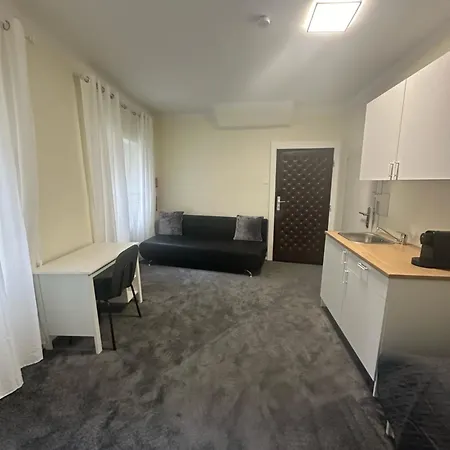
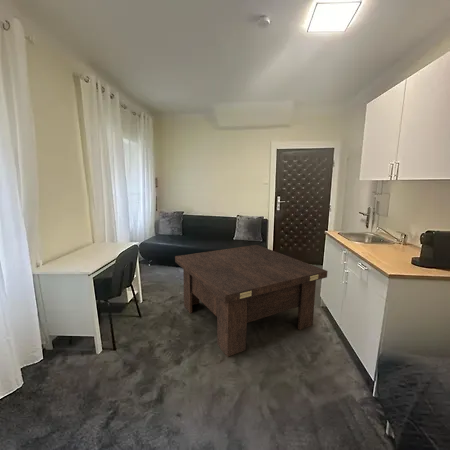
+ coffee table [174,244,329,358]
